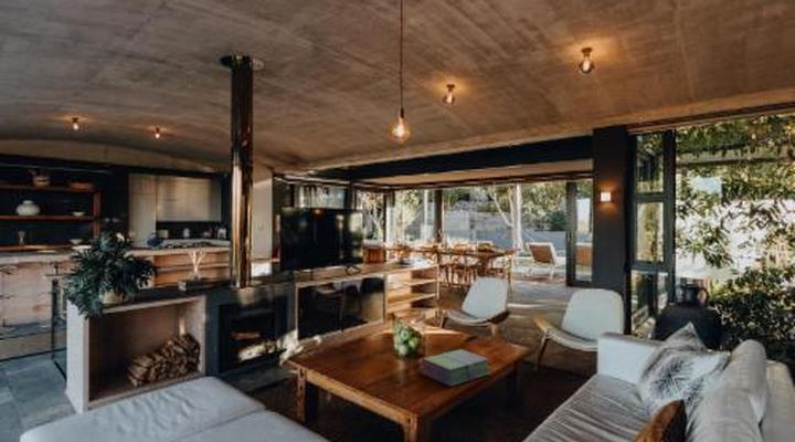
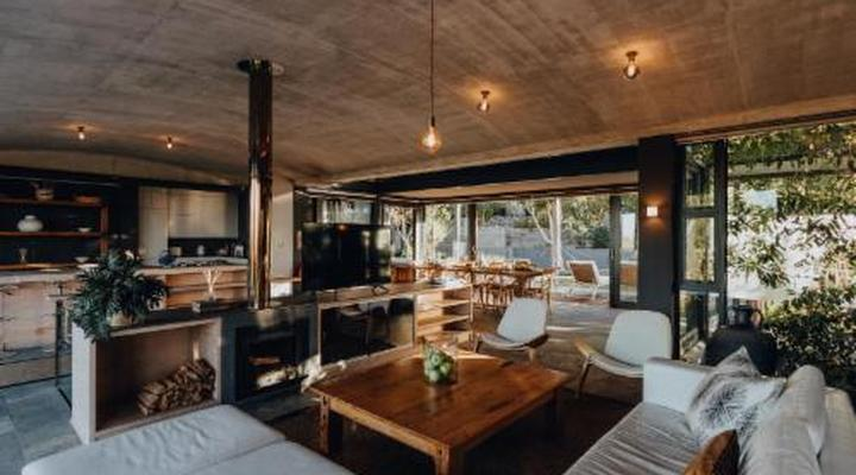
- stack of books [418,348,492,388]
